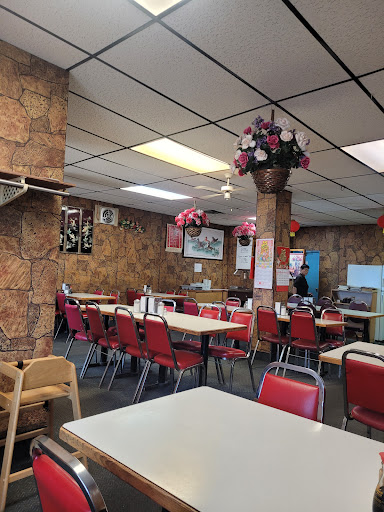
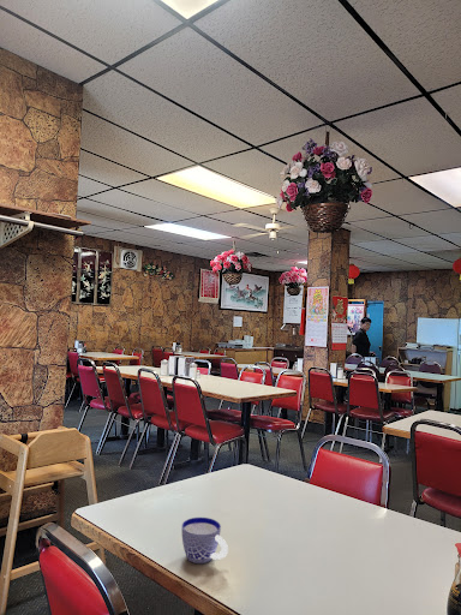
+ cup [180,517,229,565]
